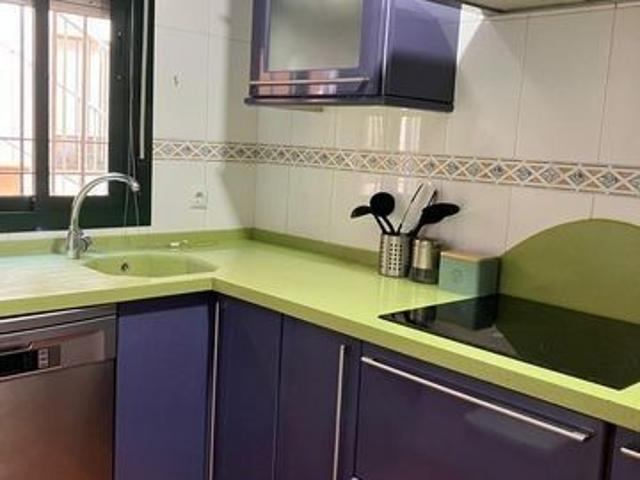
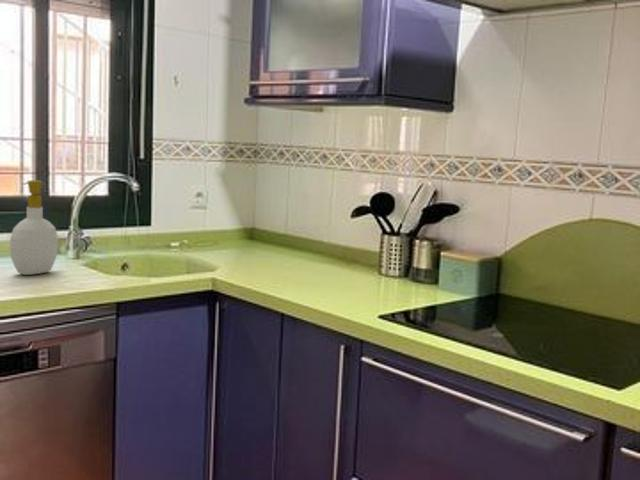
+ soap bottle [9,179,59,276]
